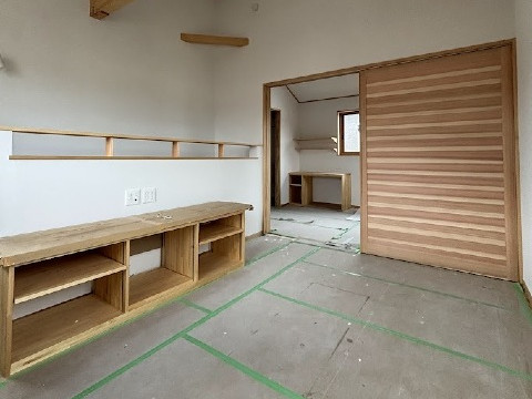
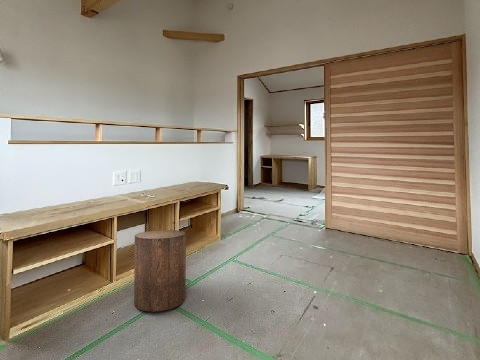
+ stool [133,229,187,312]
